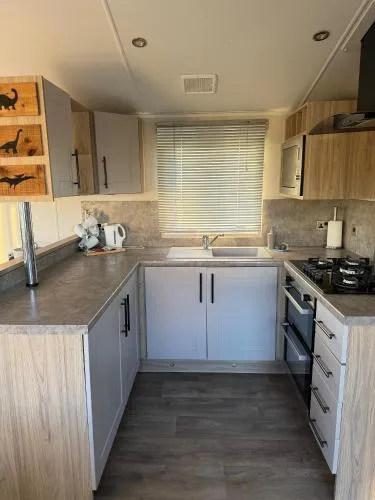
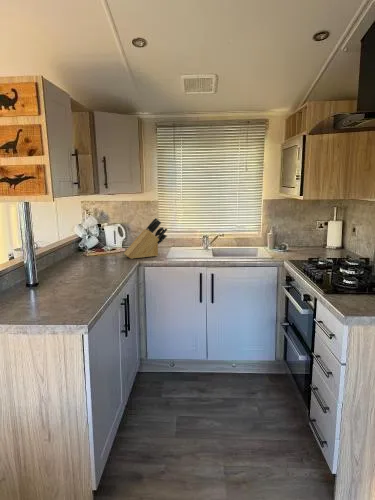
+ knife block [123,217,168,260]
